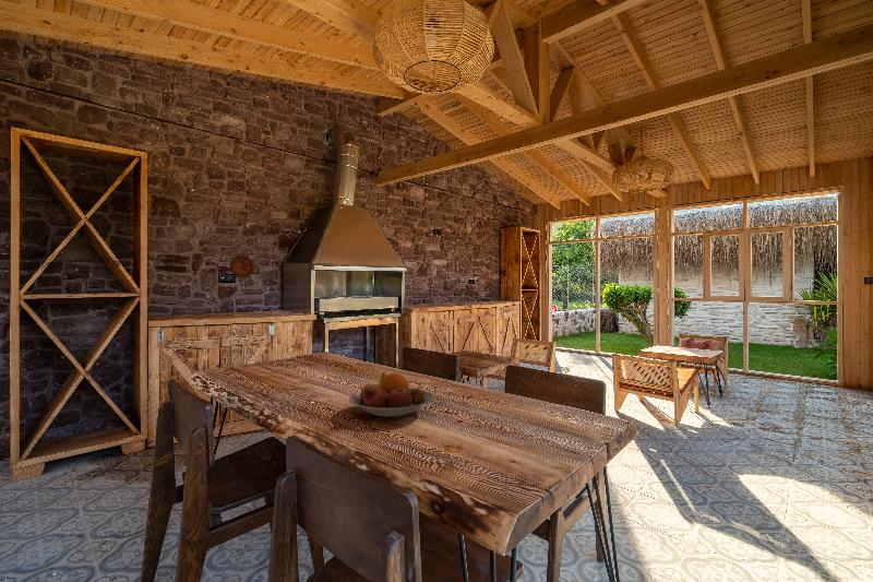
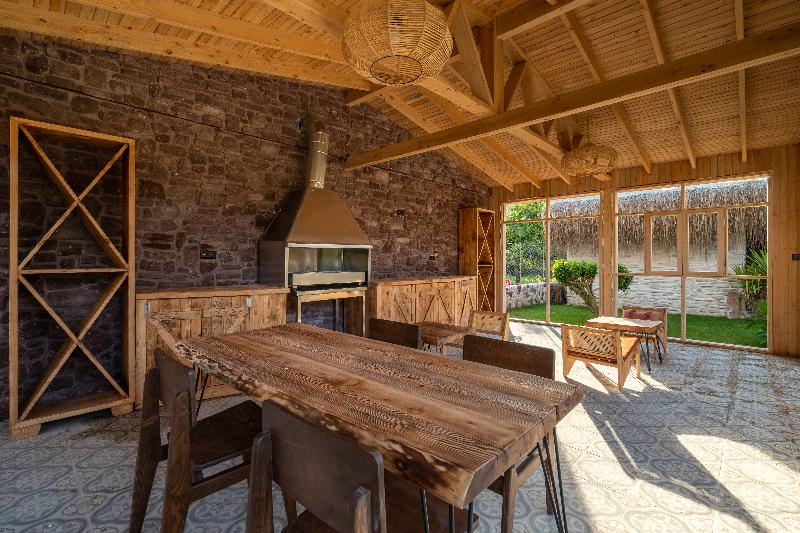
- fruit bowl [348,371,433,418]
- decorative plate [229,253,255,280]
